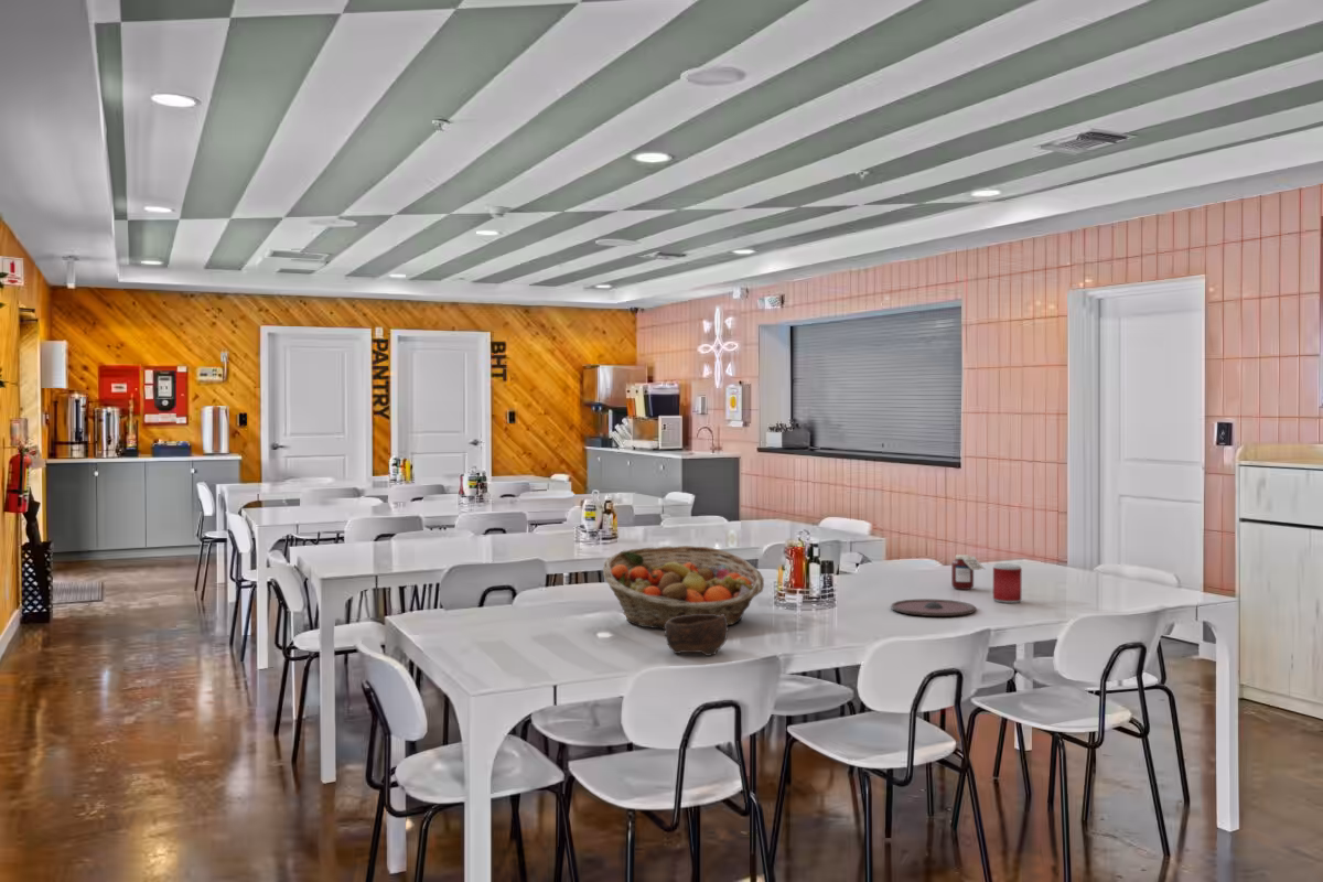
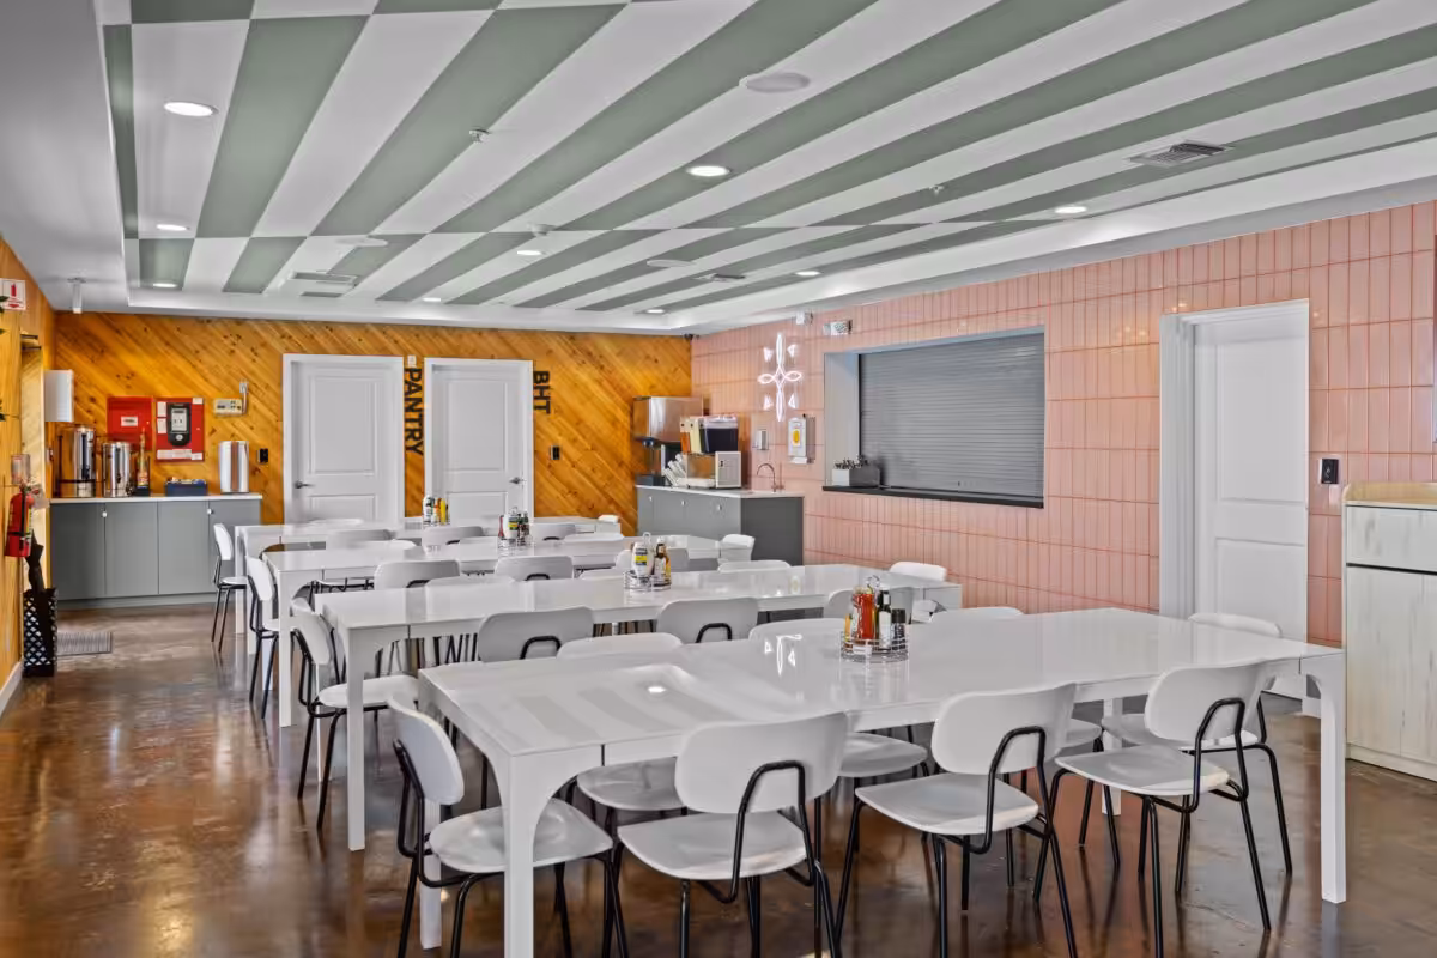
- beverage can [992,562,1023,604]
- fruit basket [602,545,765,631]
- bowl [664,614,729,657]
- jar [950,553,986,591]
- plate [890,598,977,617]
